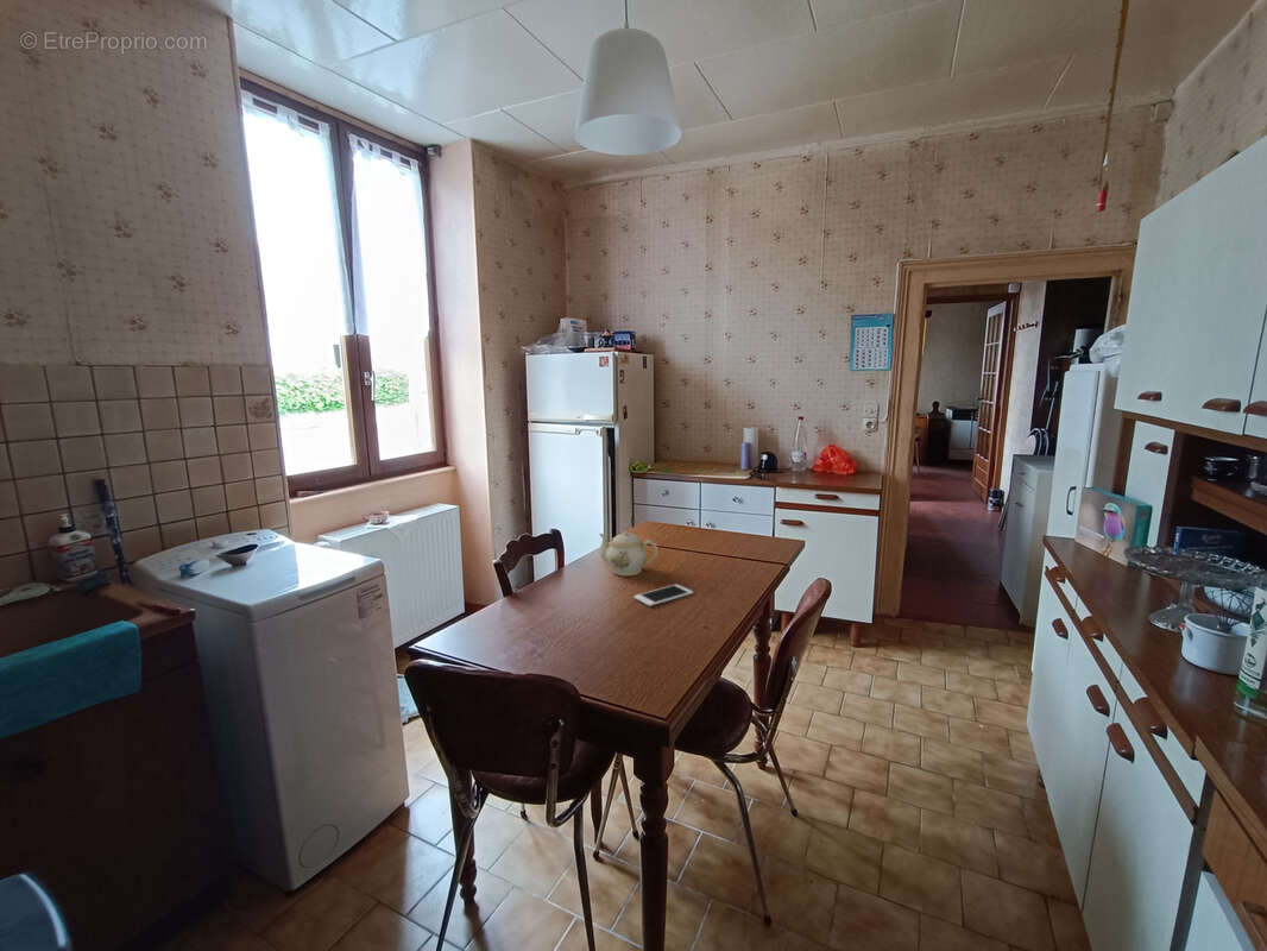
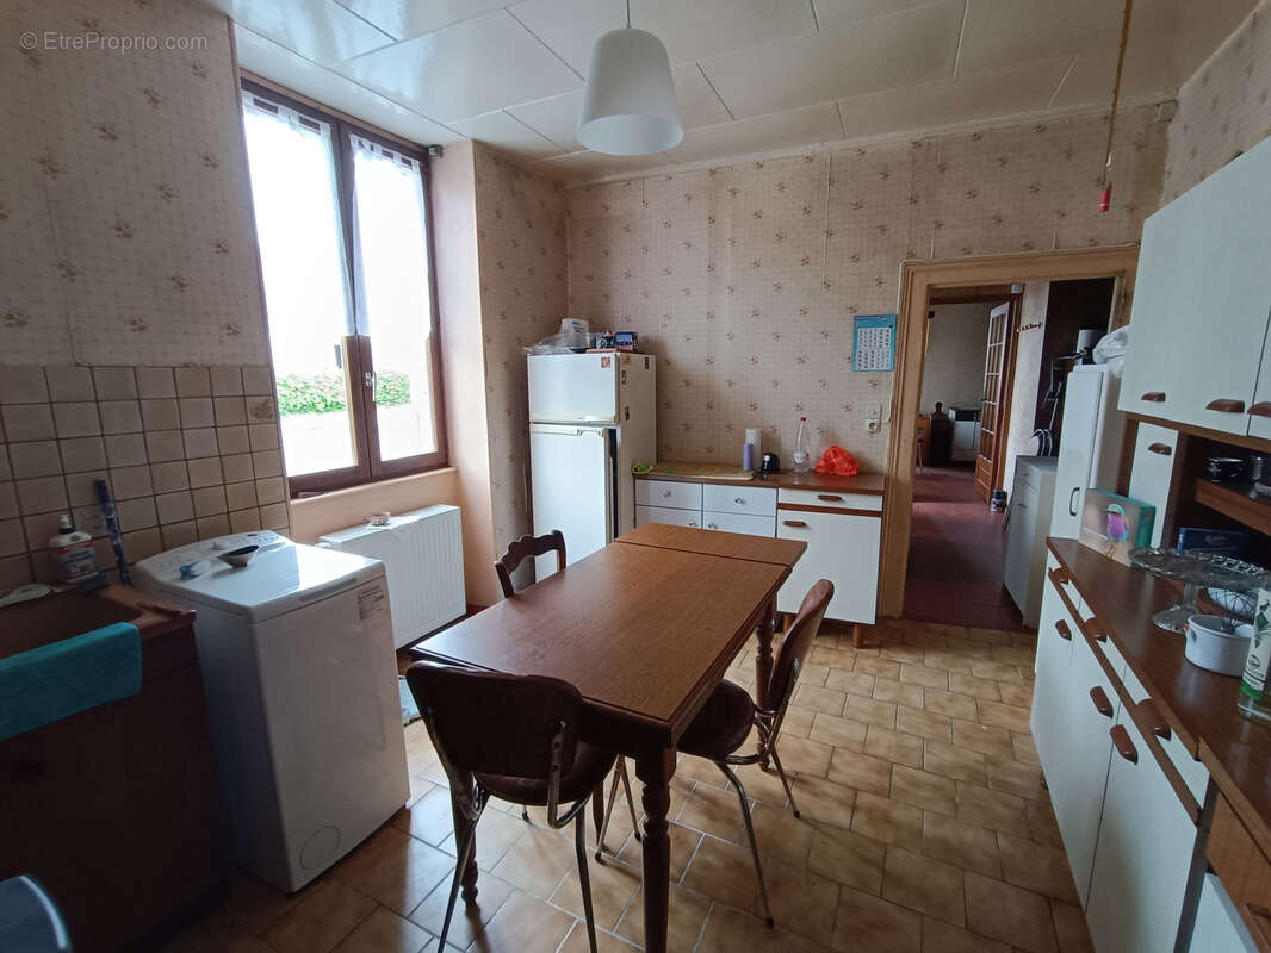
- cell phone [632,584,694,607]
- teapot [598,530,658,577]
